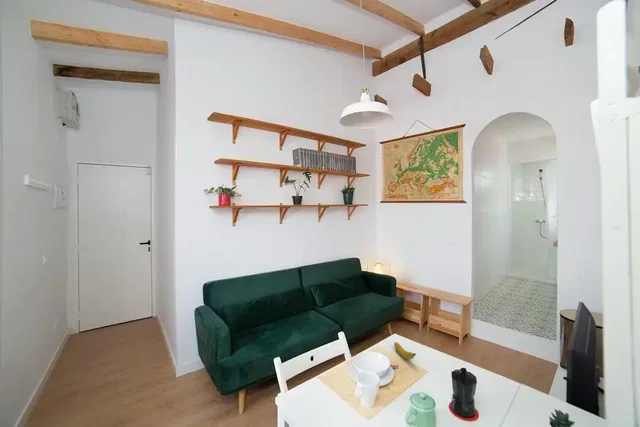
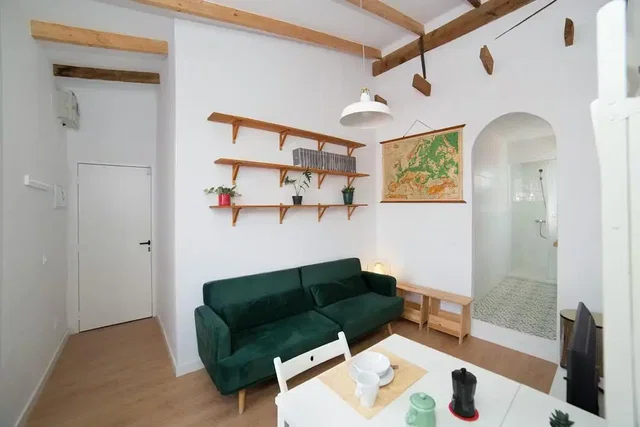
- banana [393,341,417,361]
